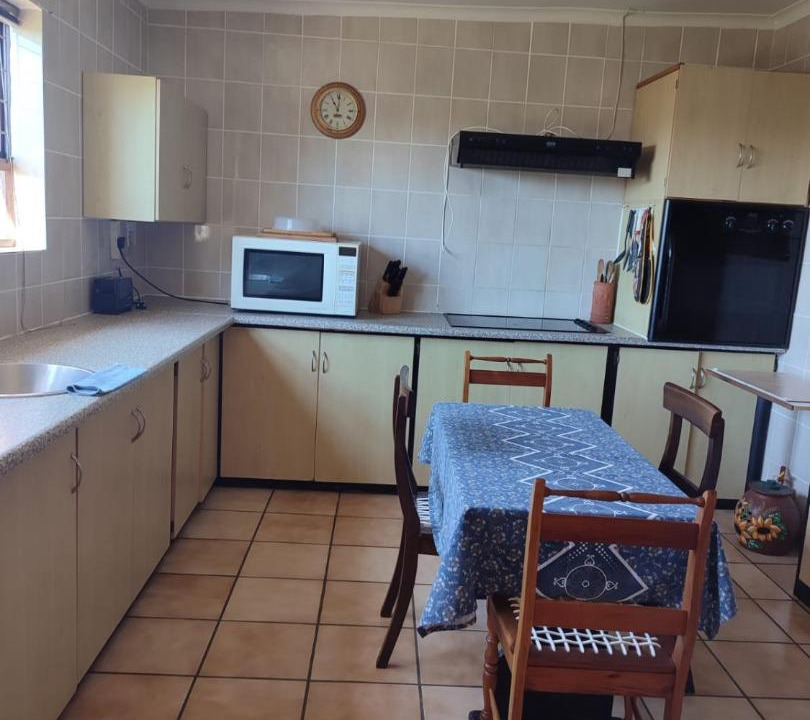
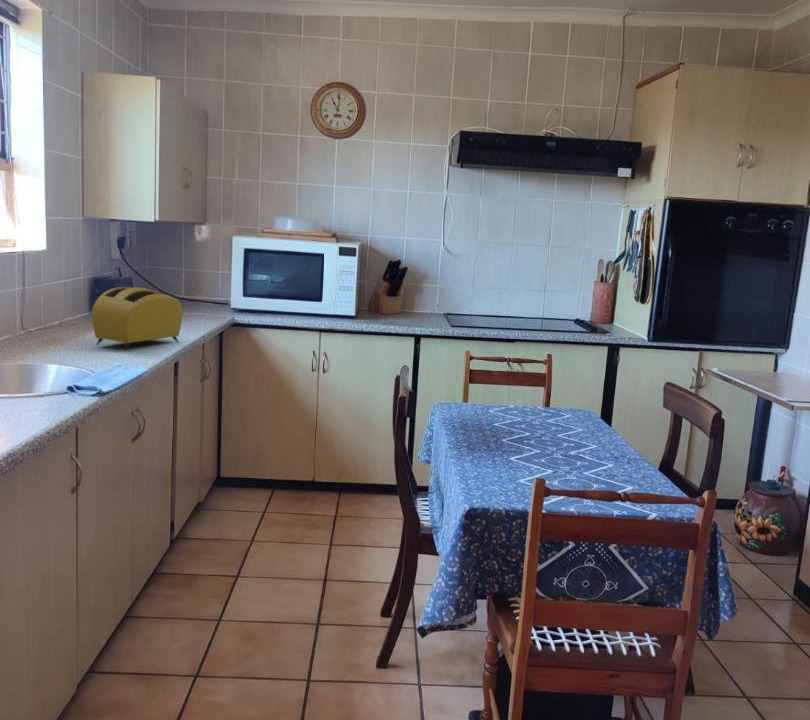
+ toaster [91,286,184,351]
